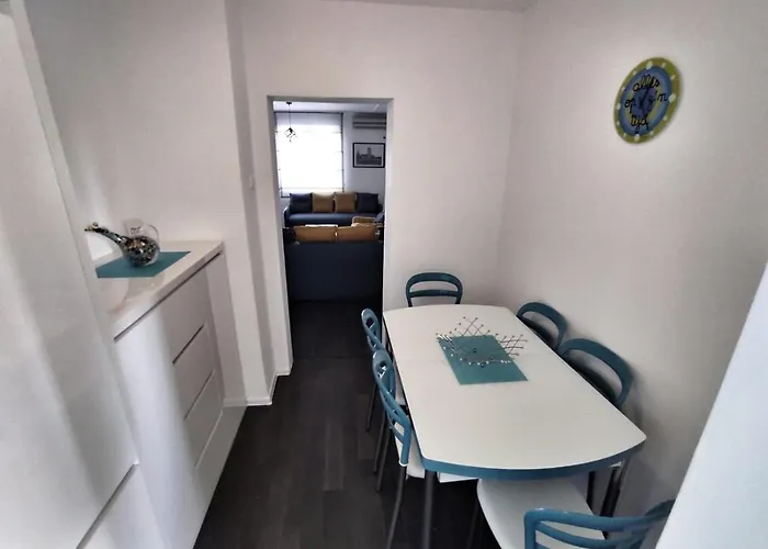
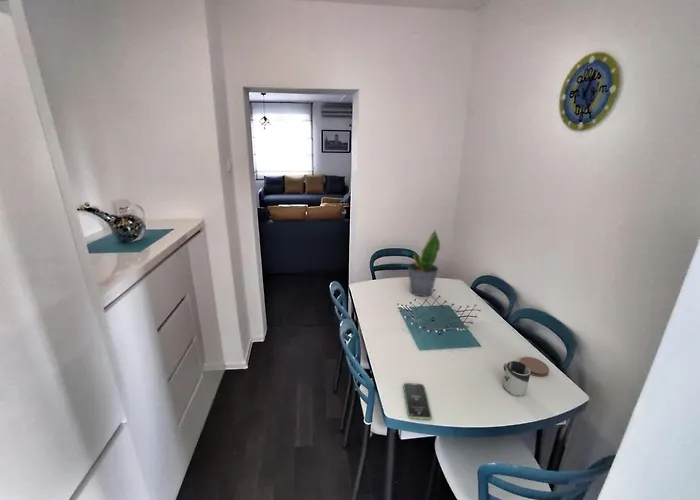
+ potted plant [407,229,441,298]
+ coaster [519,356,550,378]
+ cup [502,360,531,397]
+ smartphone [402,382,433,421]
